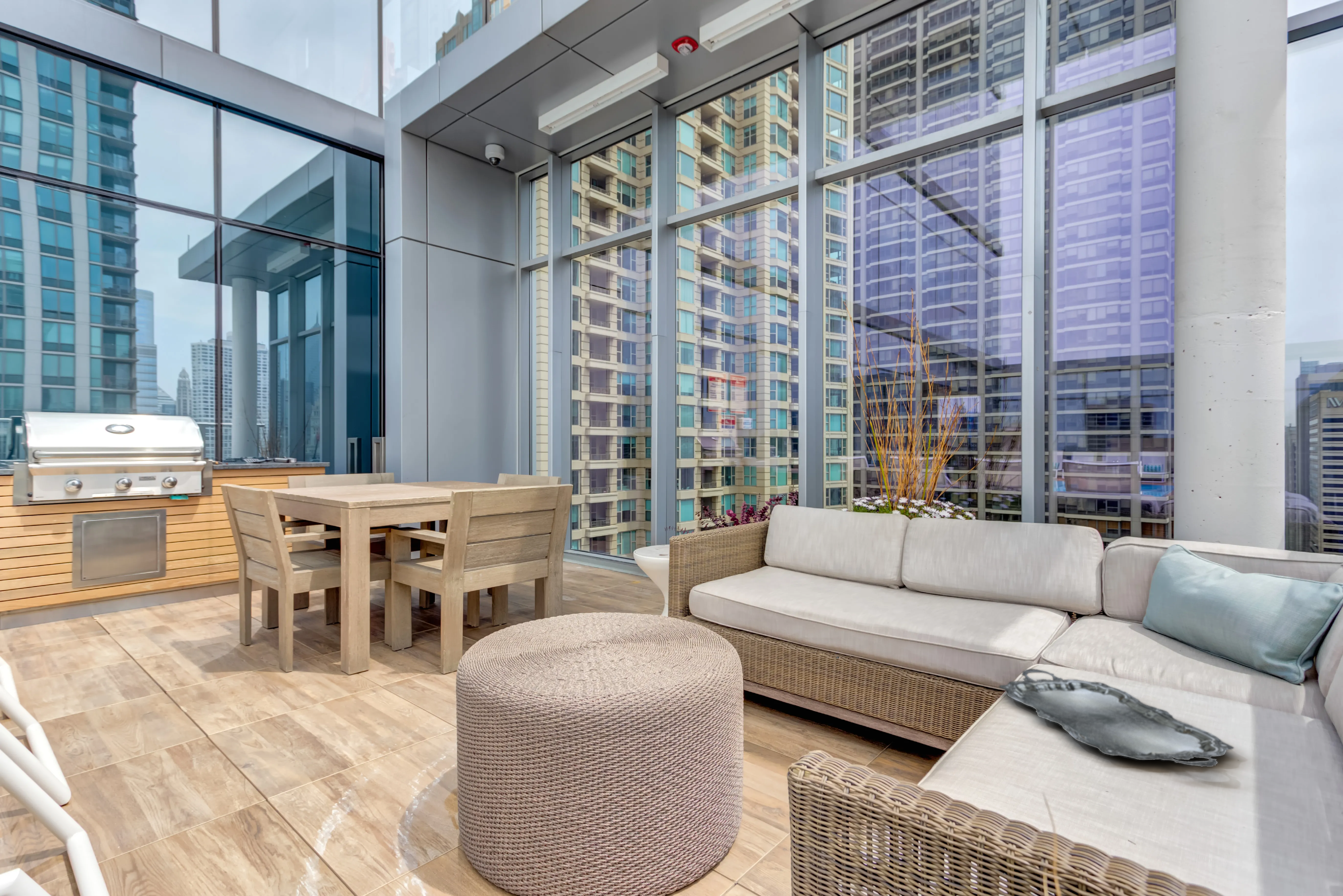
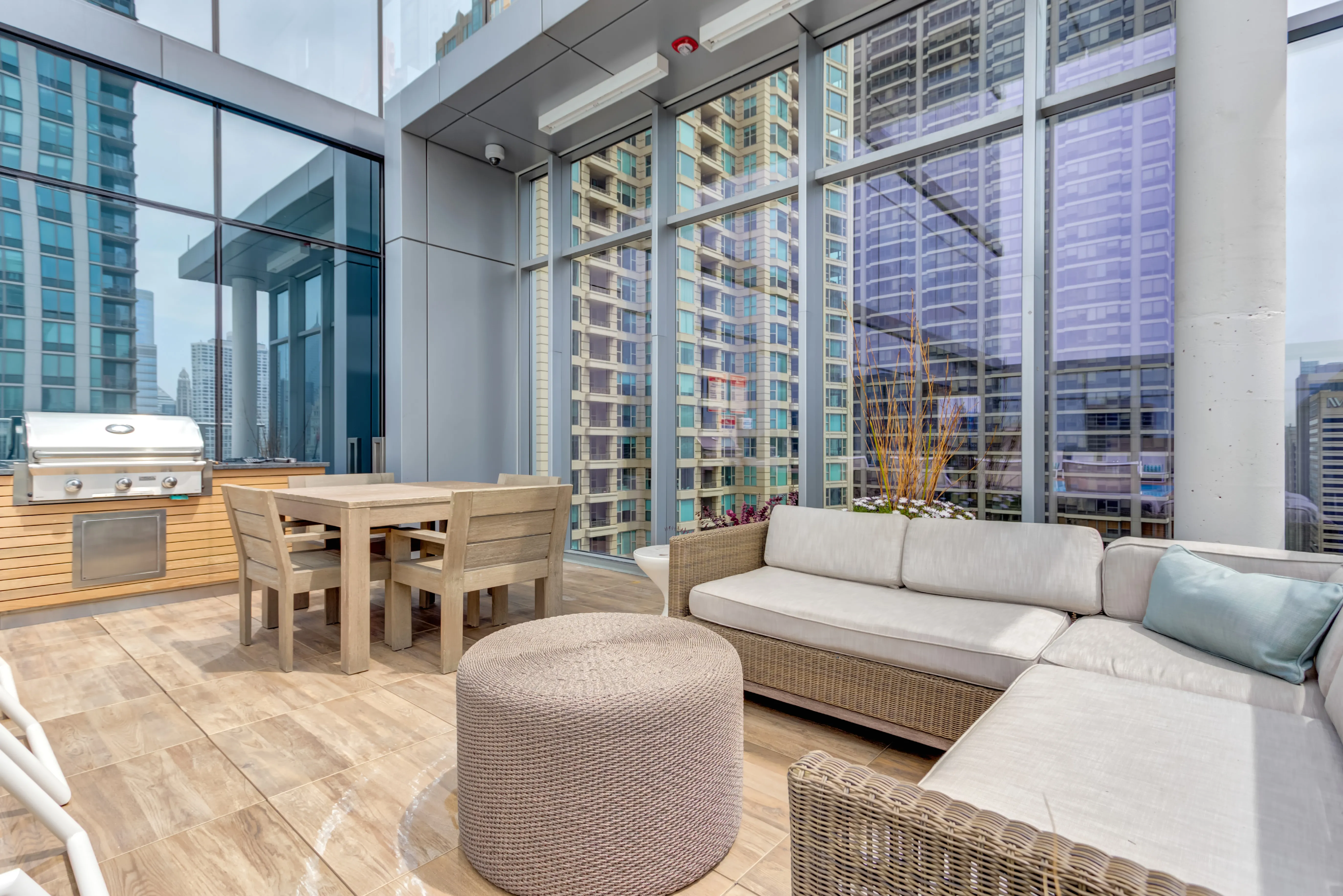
- serving tray [998,668,1234,767]
